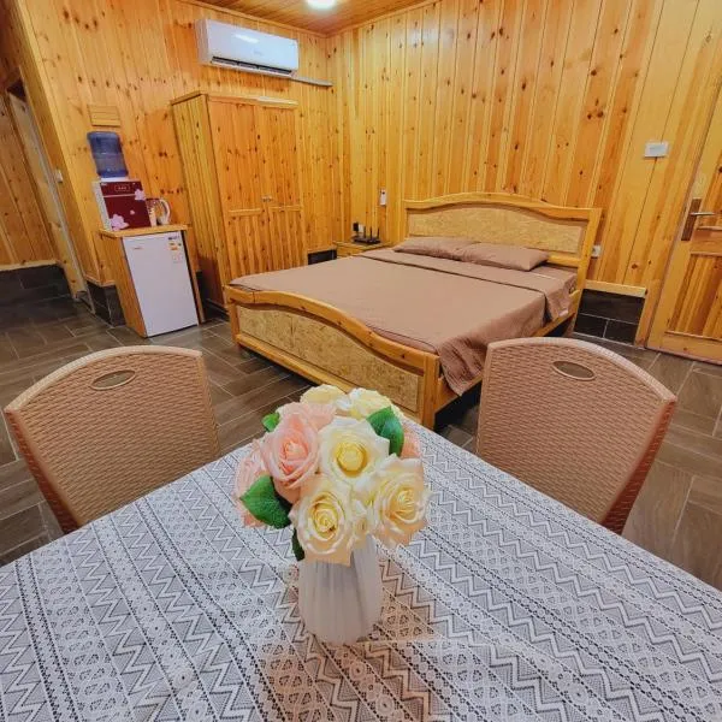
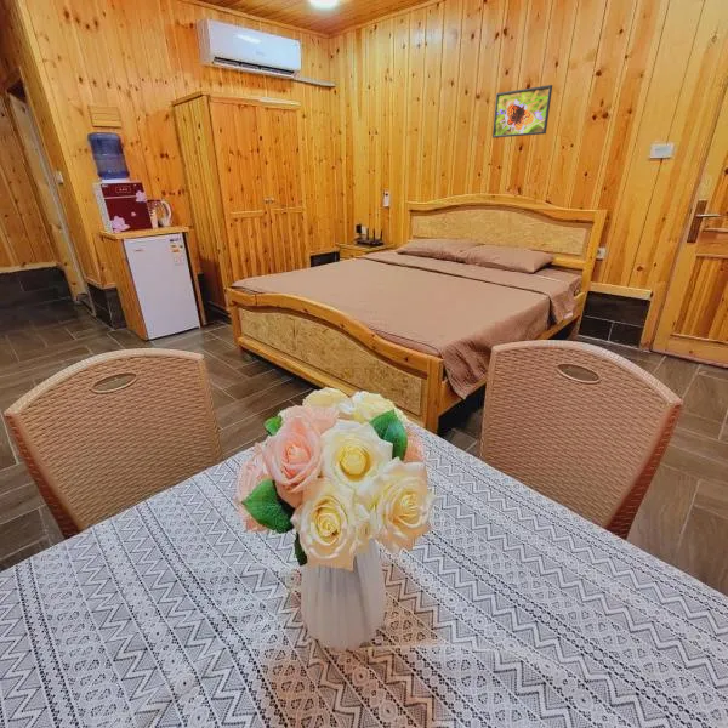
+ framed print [491,84,553,140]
